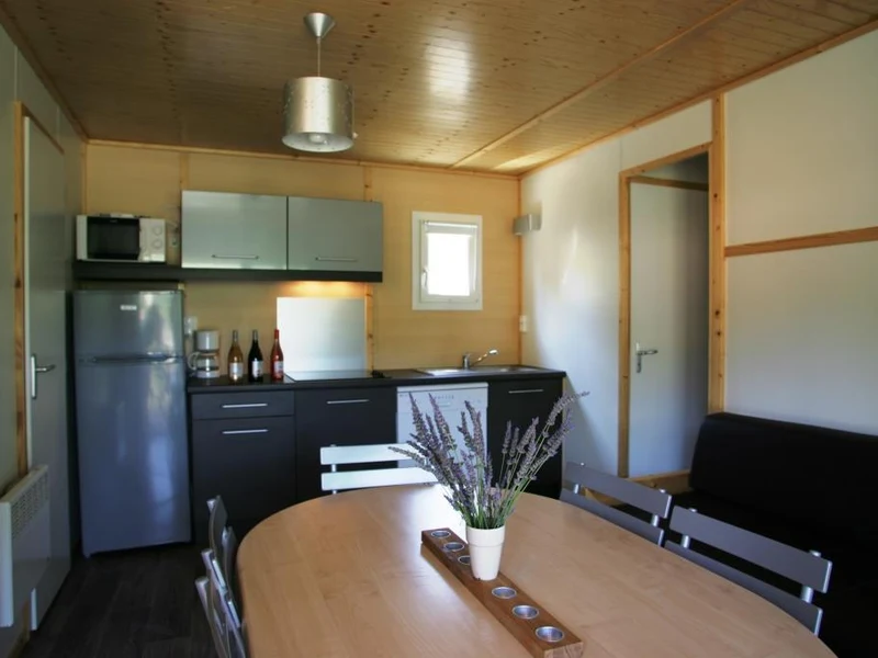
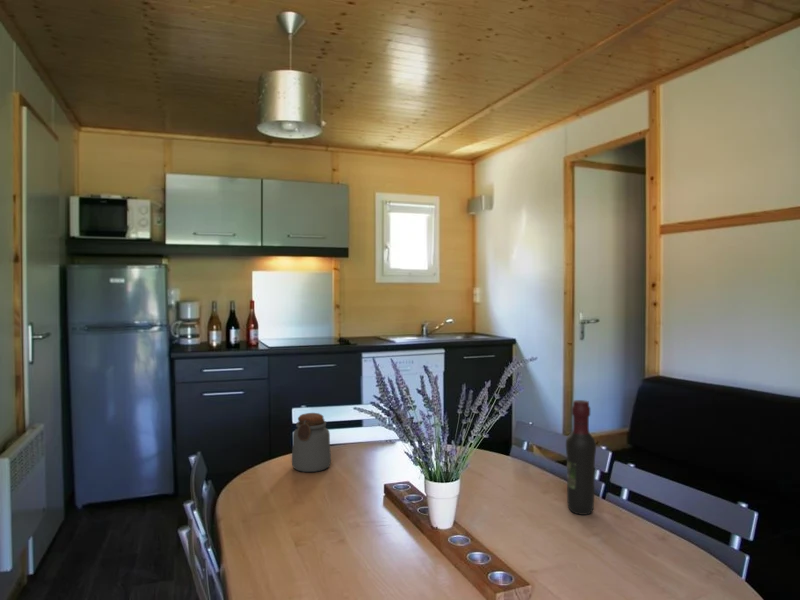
+ wine bottle [565,399,597,516]
+ jar [291,412,332,473]
